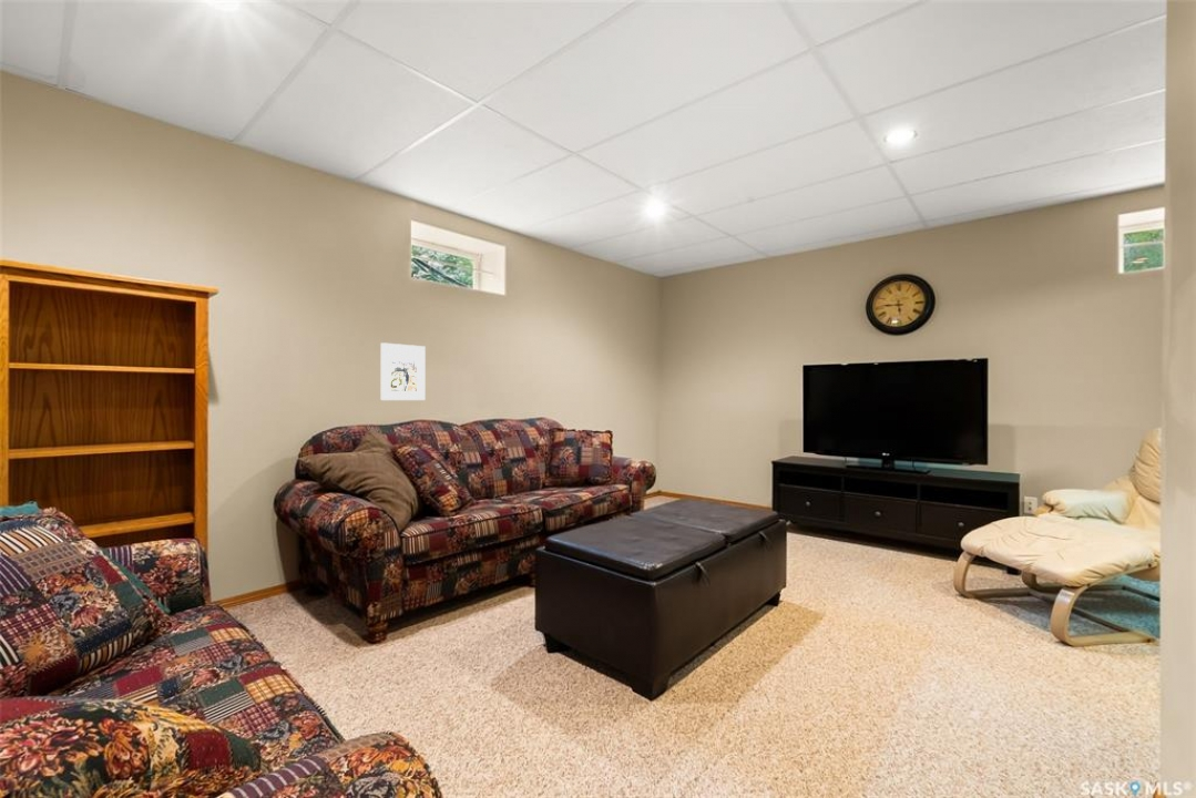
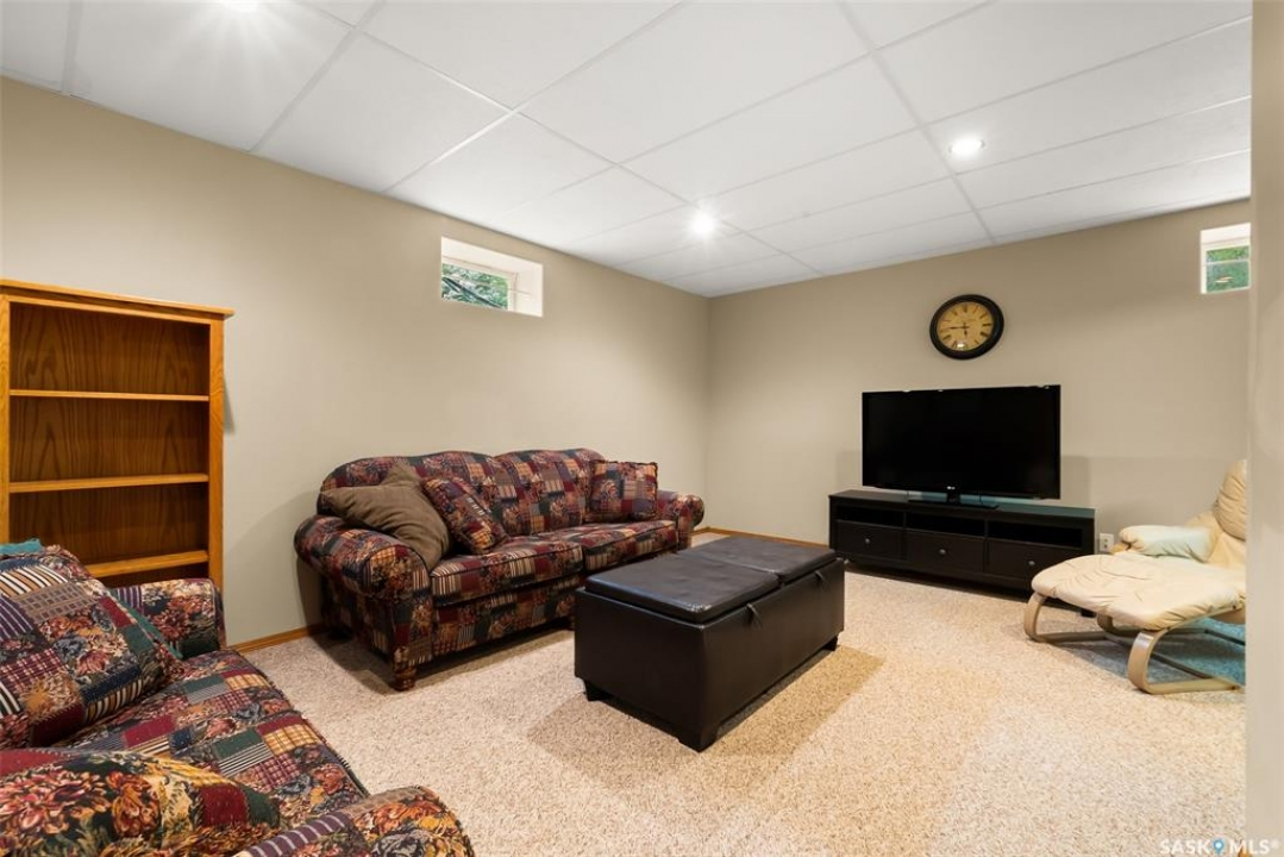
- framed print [380,341,427,401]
